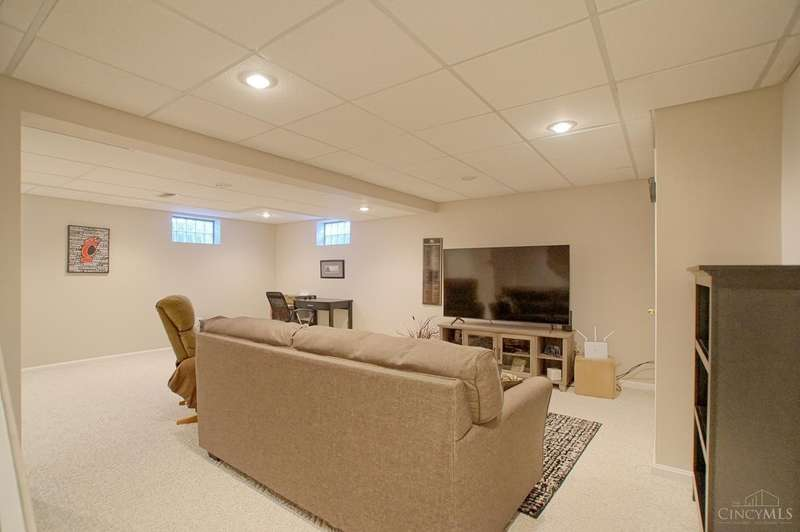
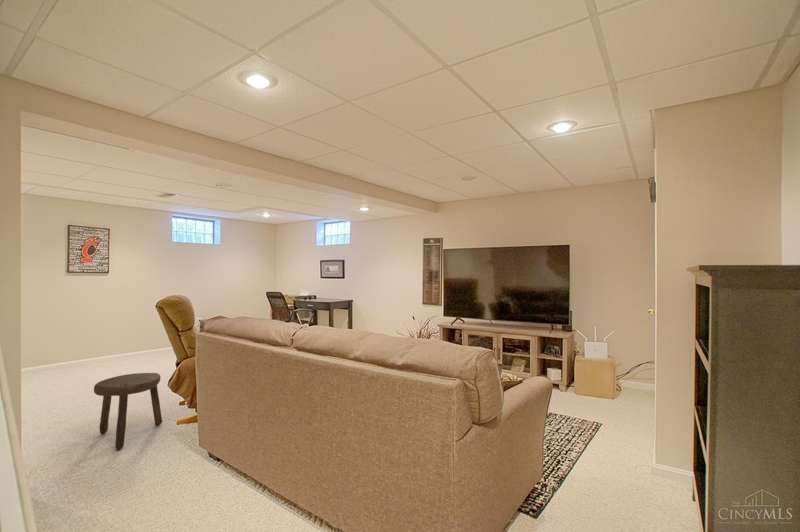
+ stool [93,372,163,451]
